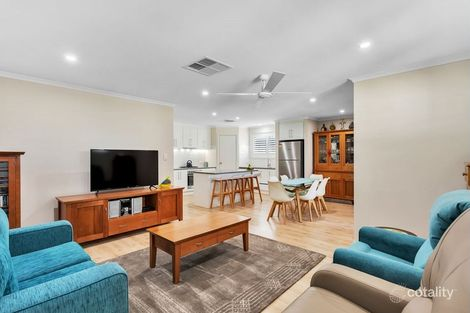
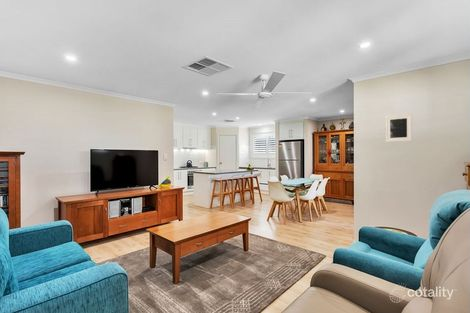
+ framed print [384,113,413,143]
